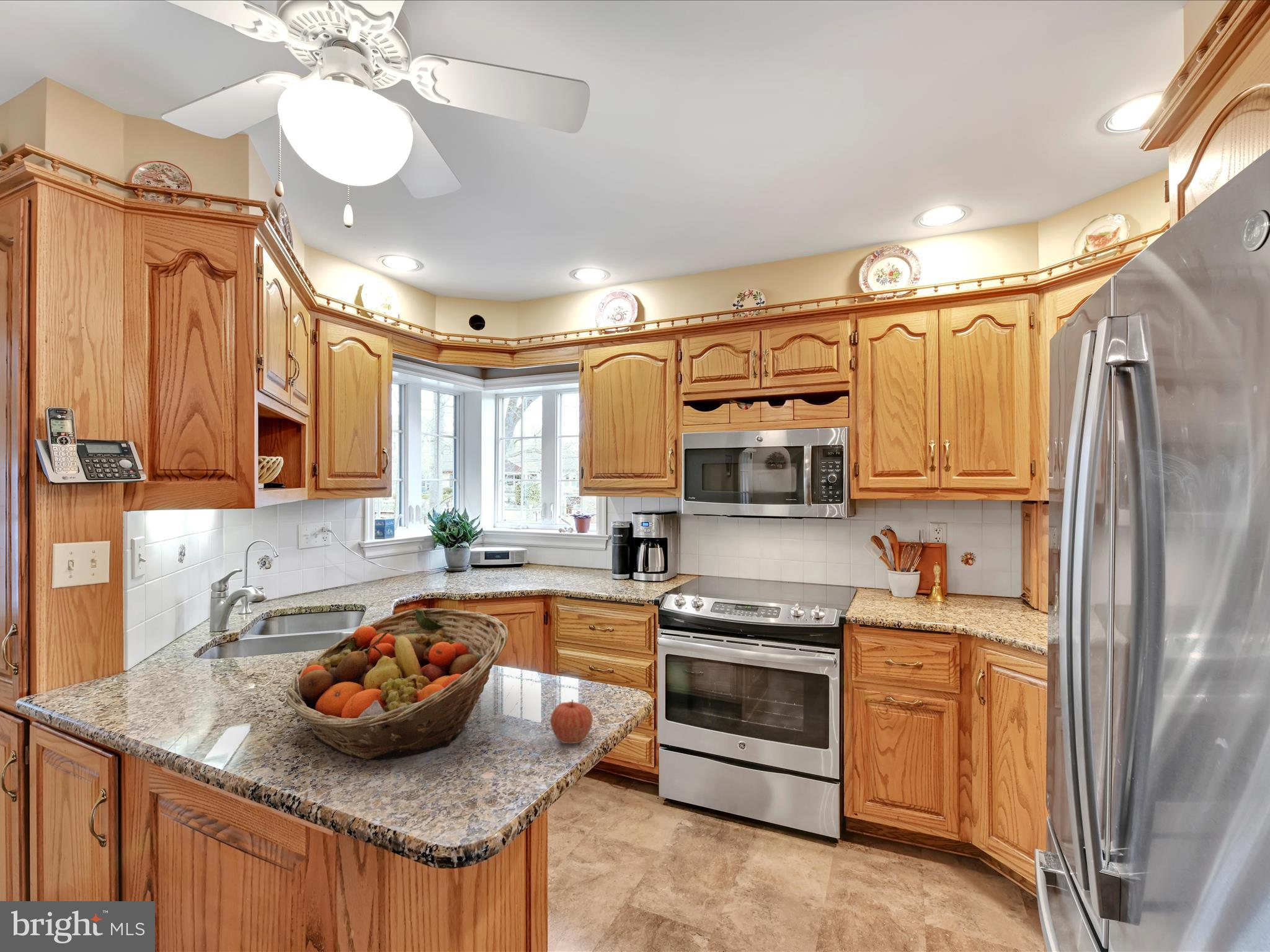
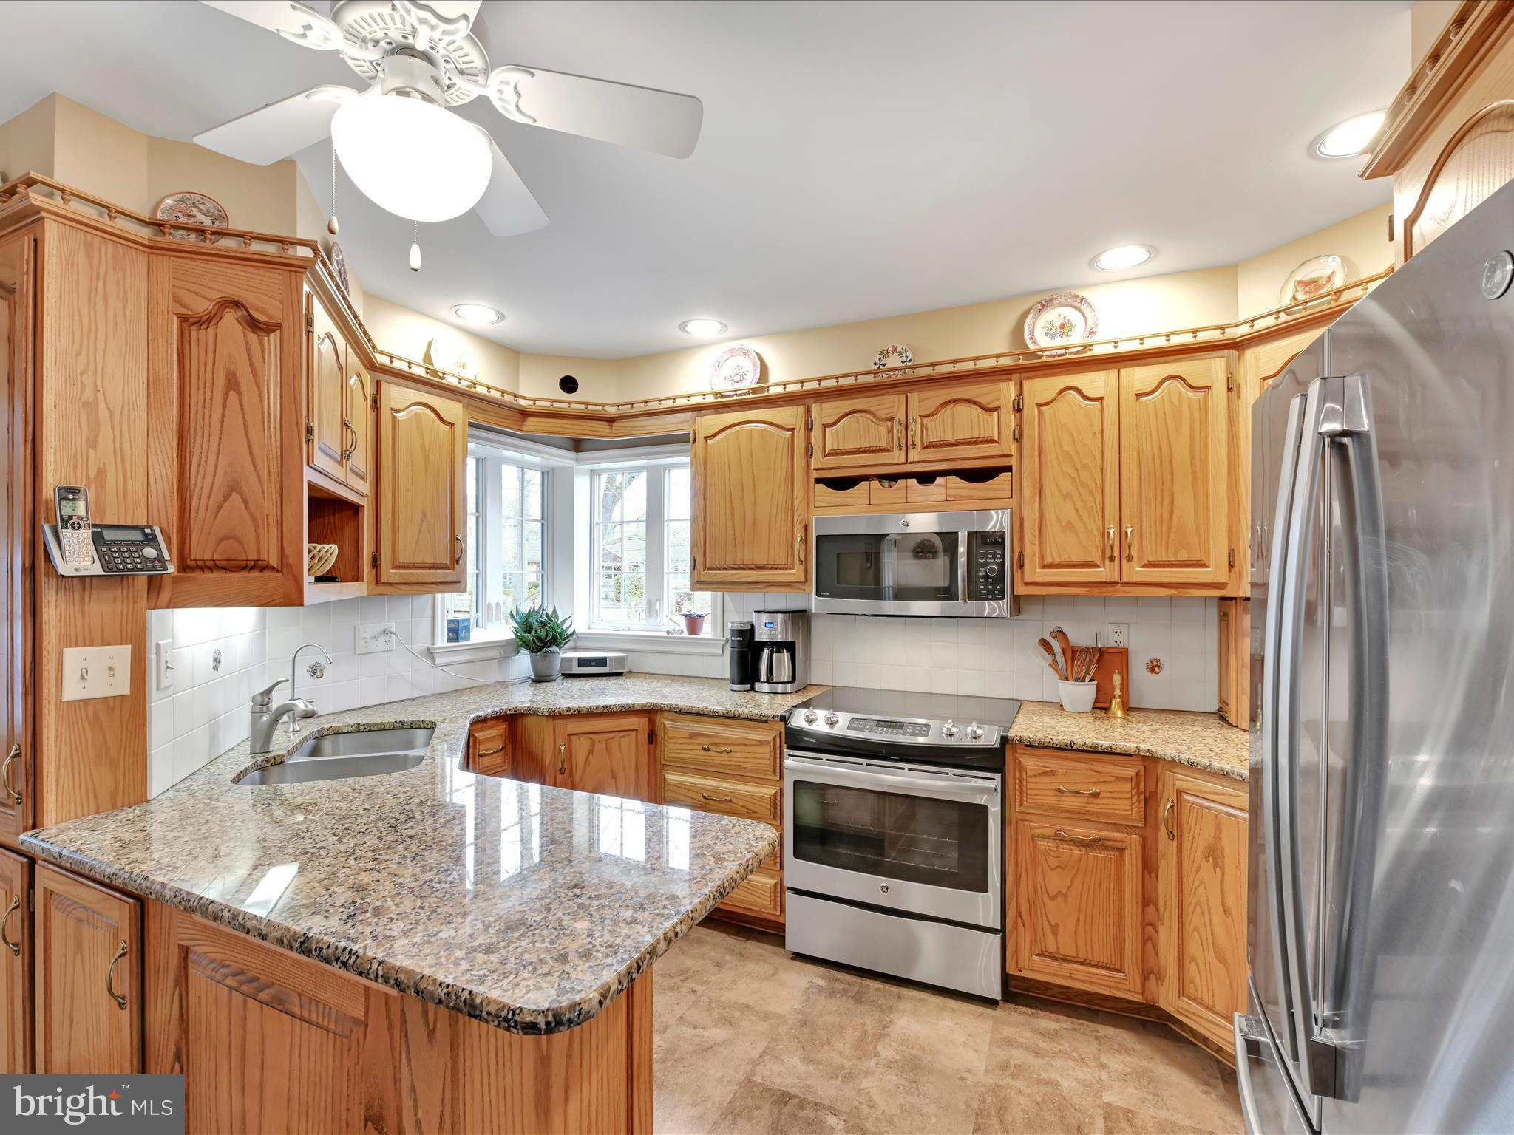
- fruit basket [285,607,509,760]
- apple [550,699,593,744]
